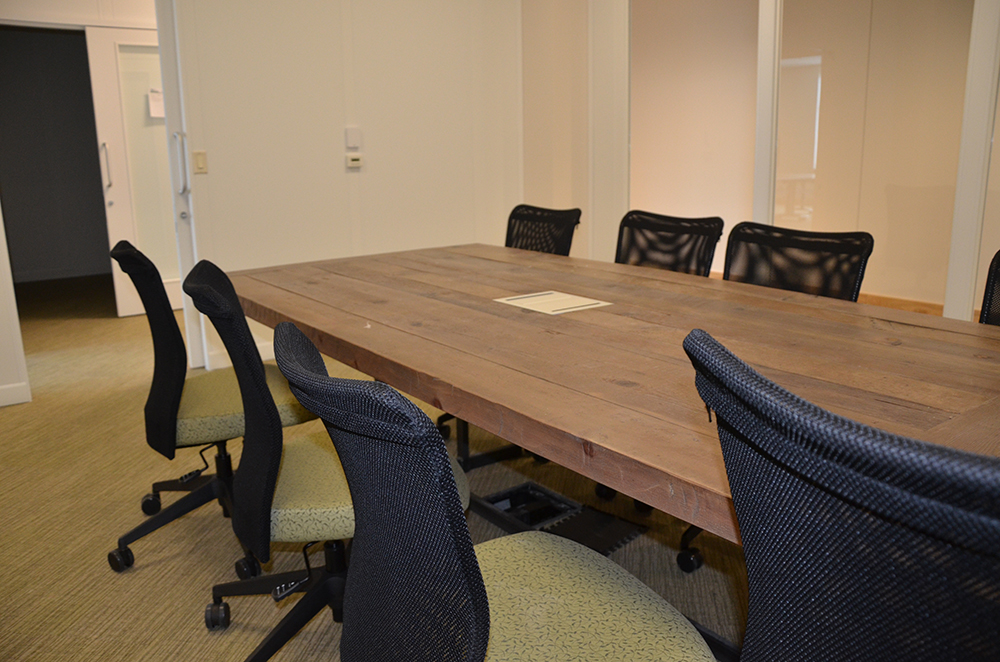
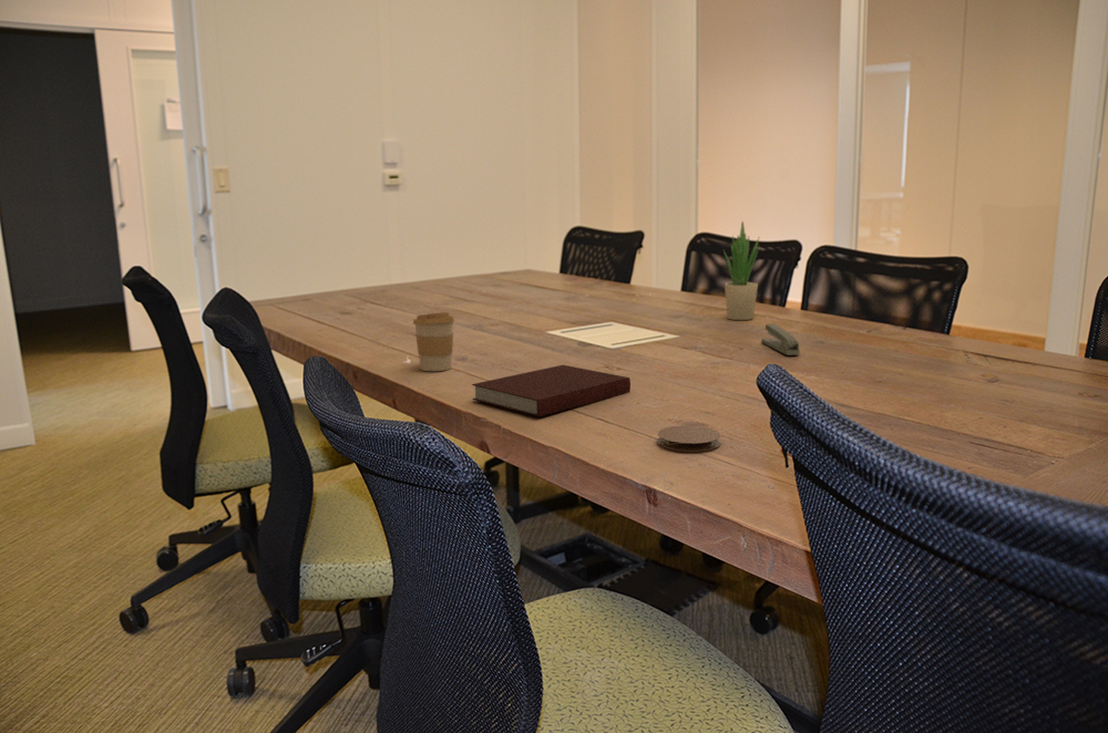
+ notebook [471,364,632,417]
+ stapler [760,322,801,357]
+ potted plant [722,220,761,321]
+ coffee cup [412,311,455,372]
+ coaster [657,424,721,453]
